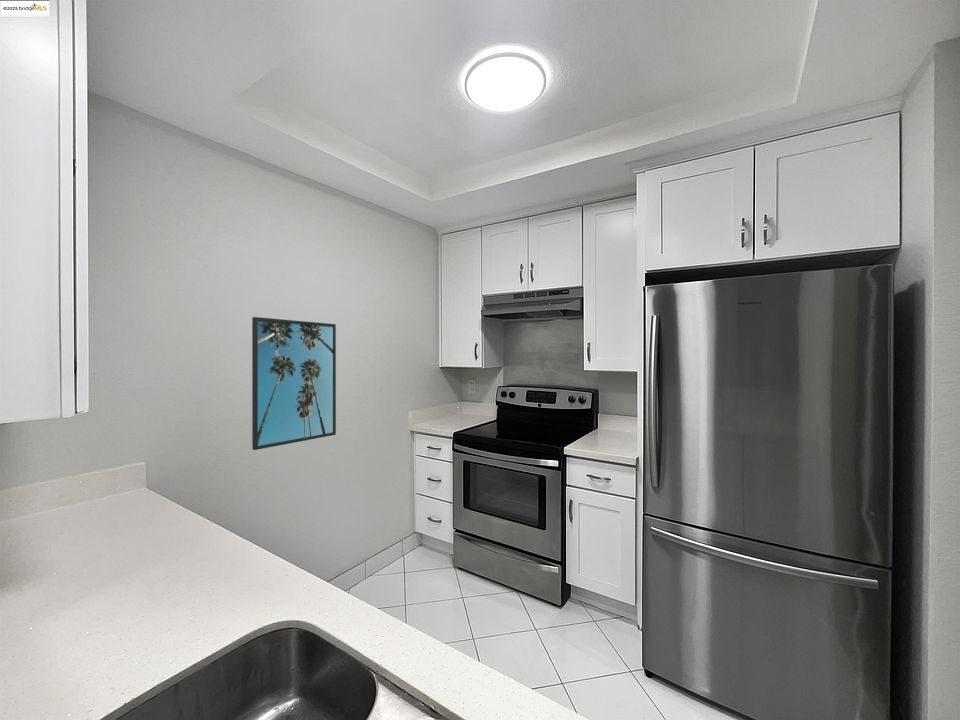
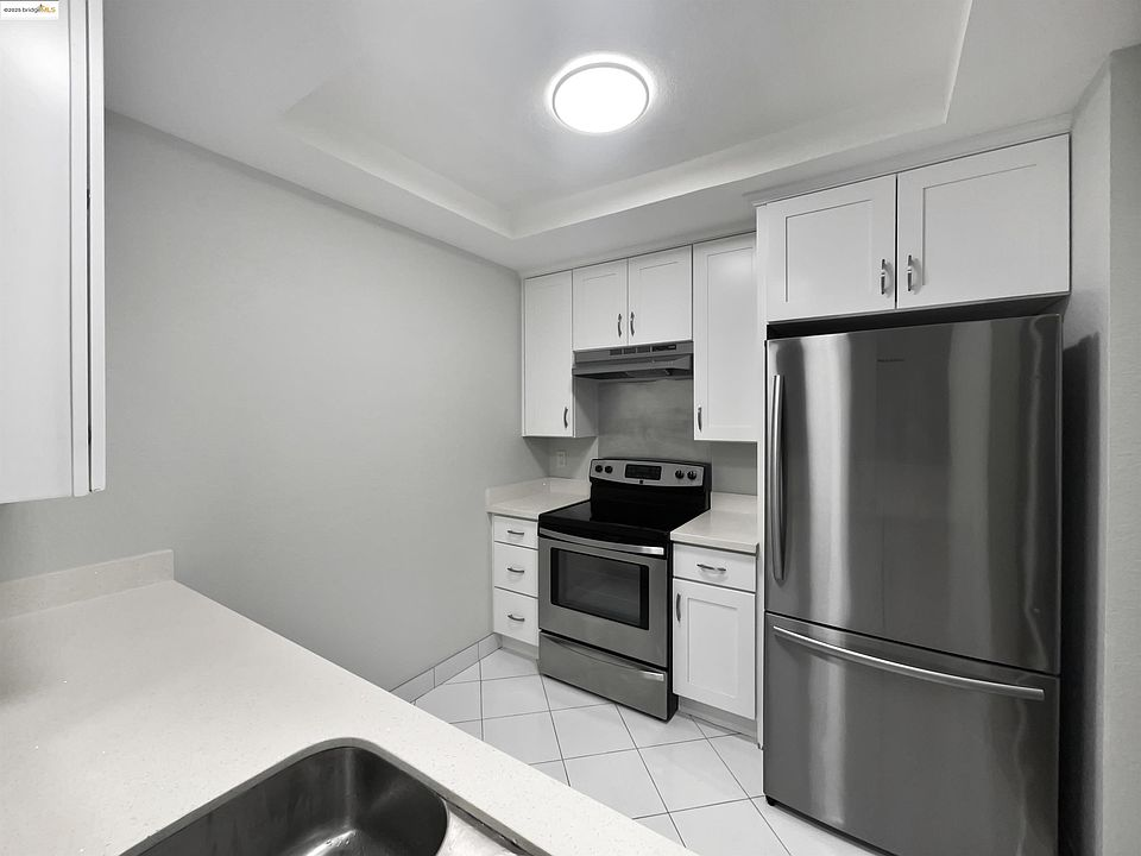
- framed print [251,316,337,451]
